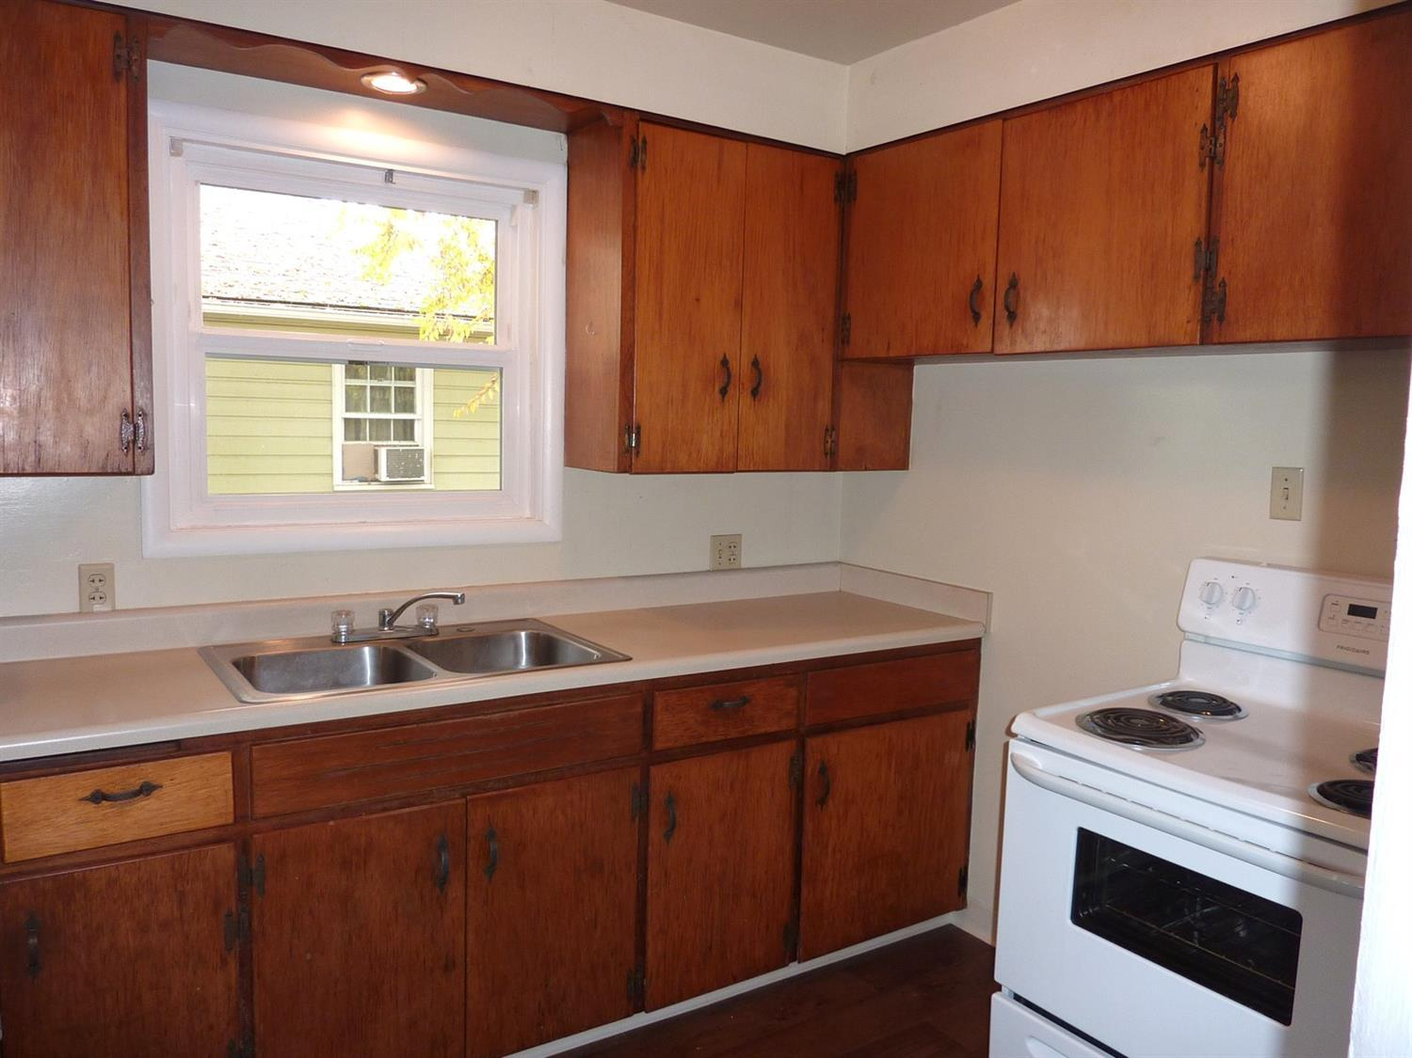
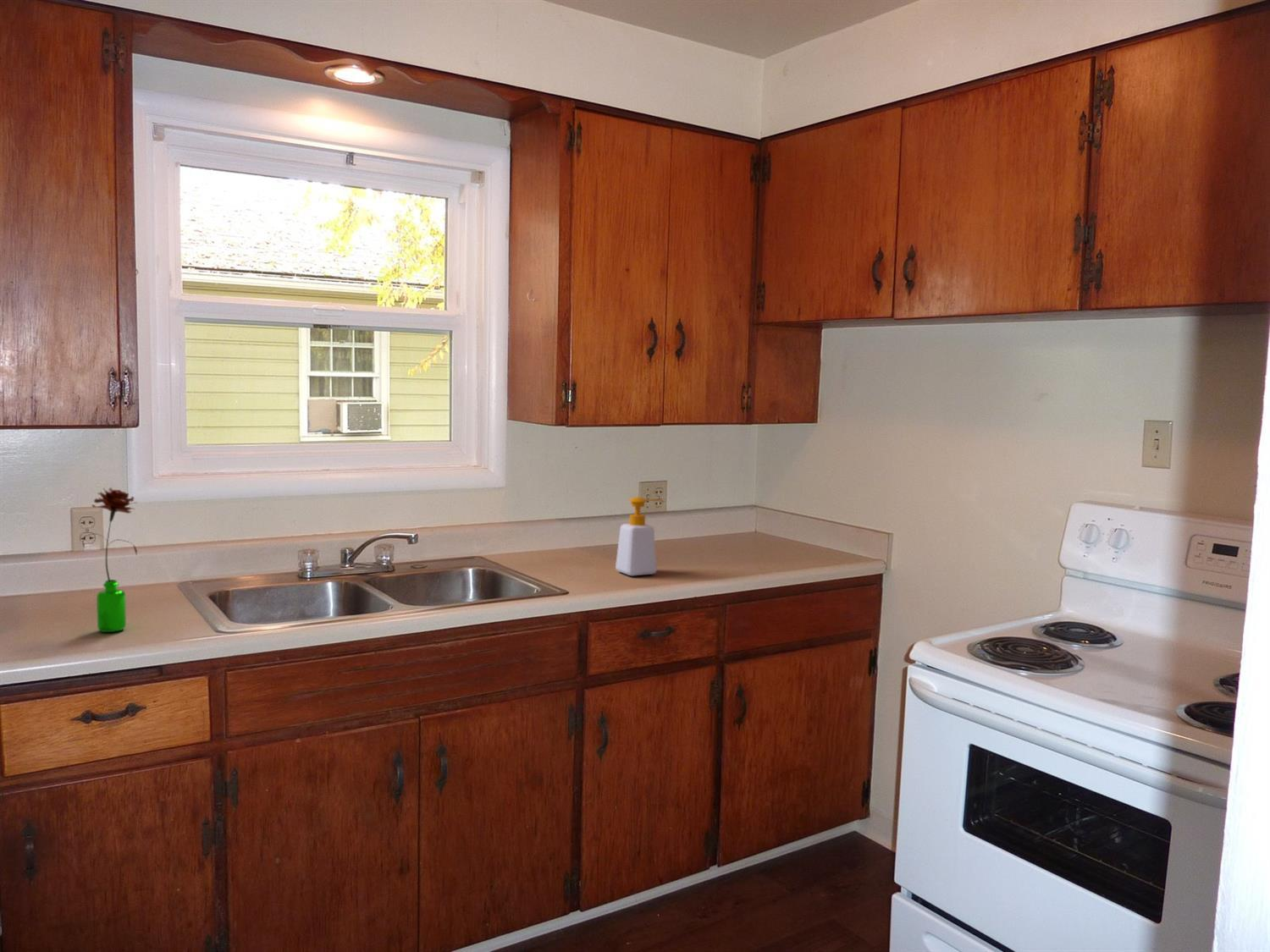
+ soap bottle [615,496,665,576]
+ flower [81,487,138,633]
